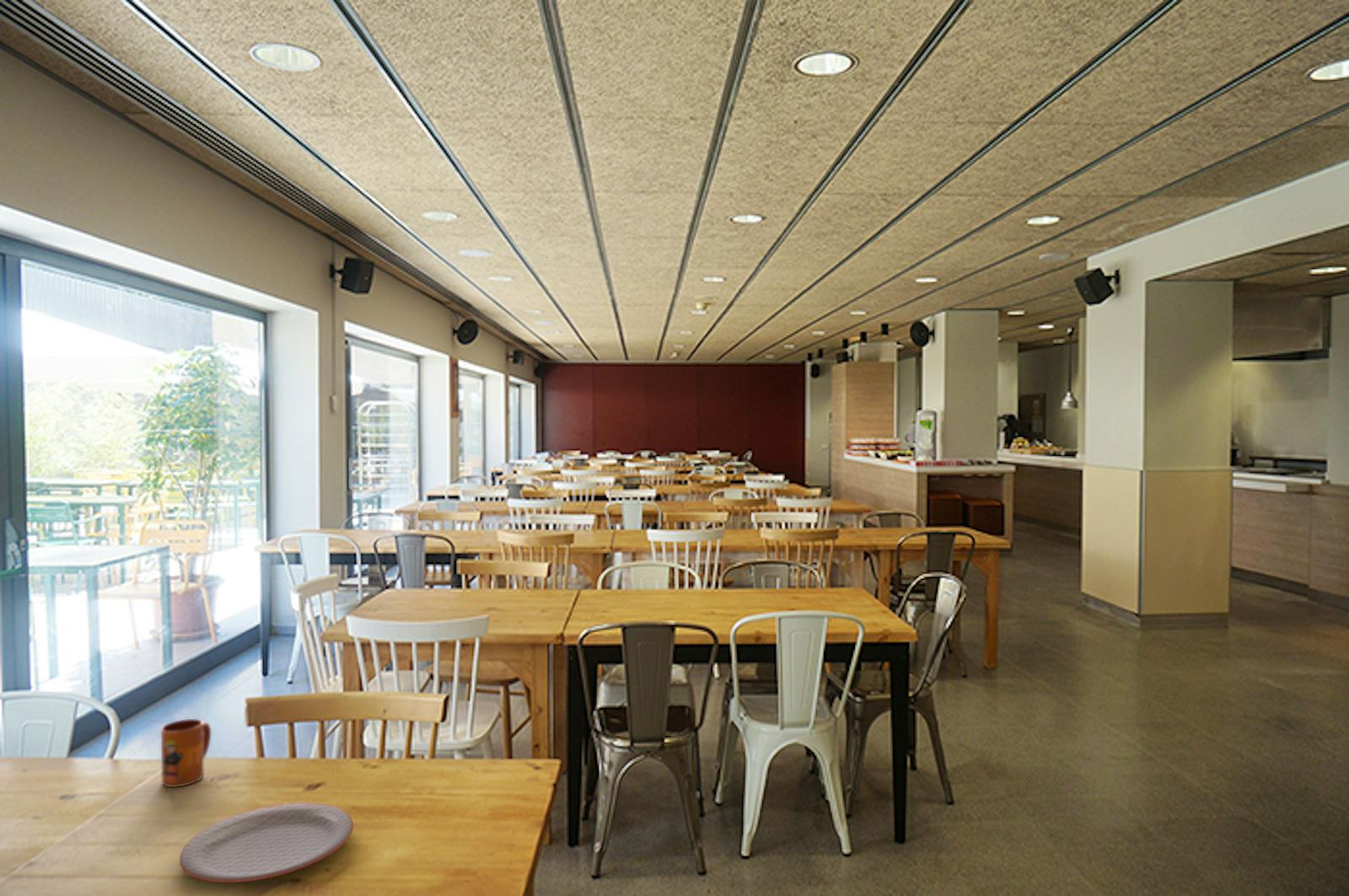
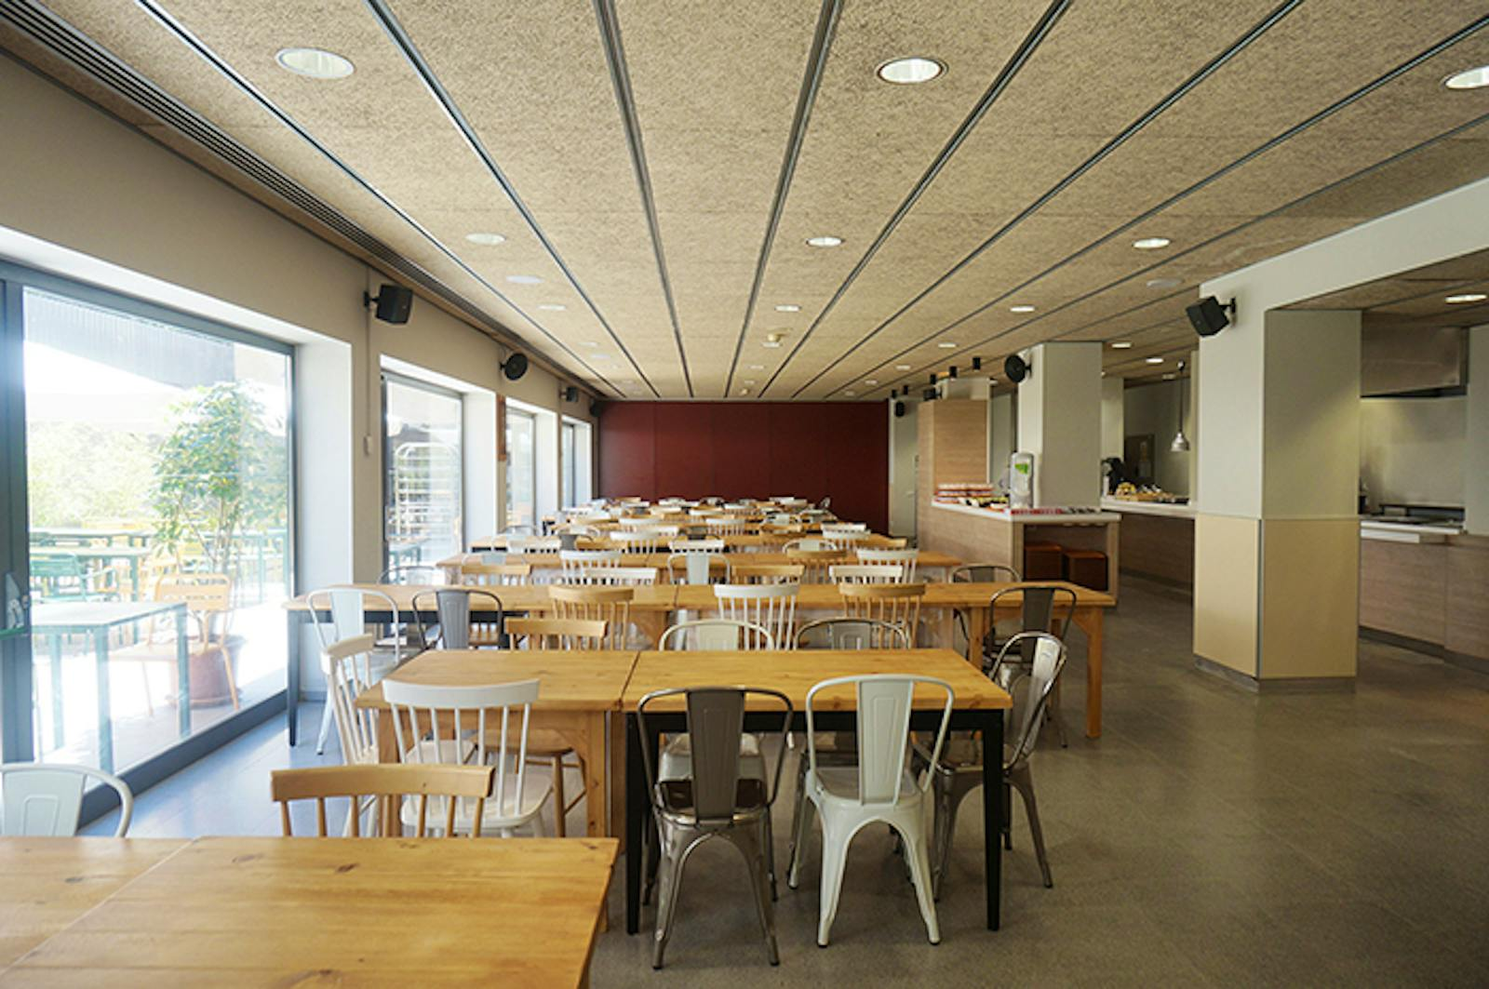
- plate [179,802,354,883]
- mug [160,718,212,788]
